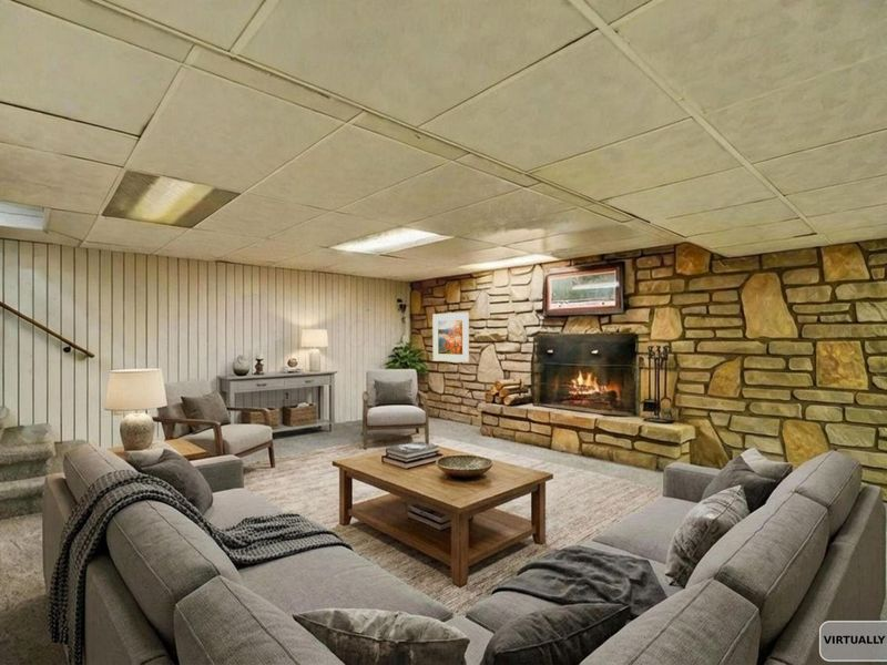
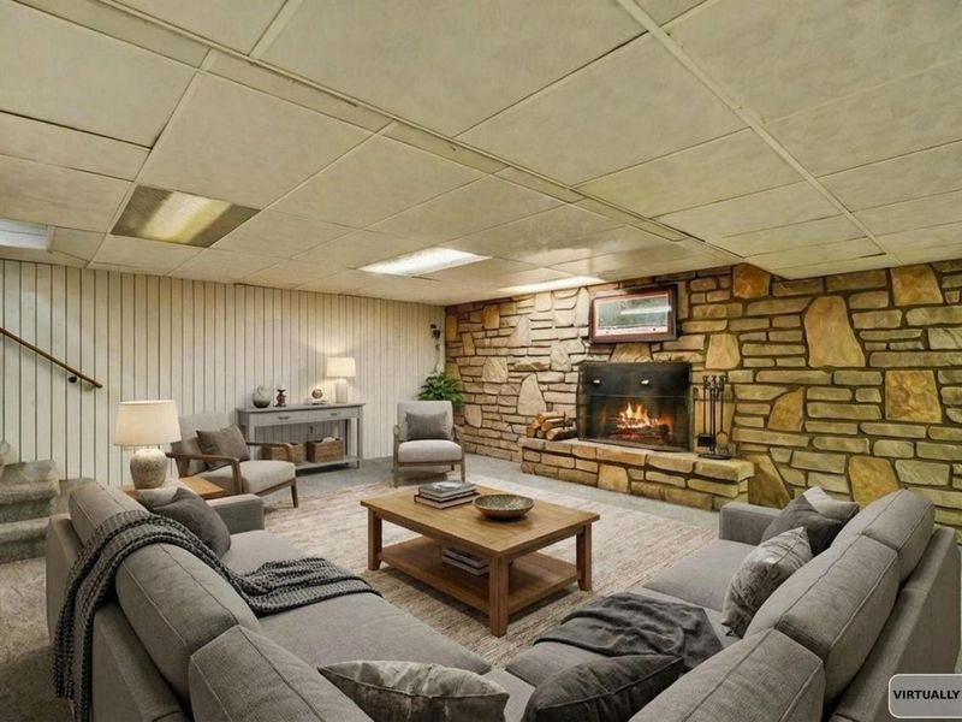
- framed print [432,311,470,364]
